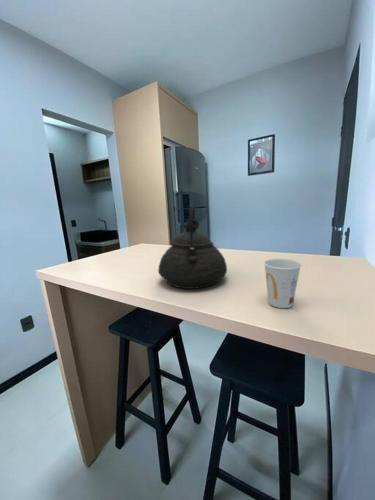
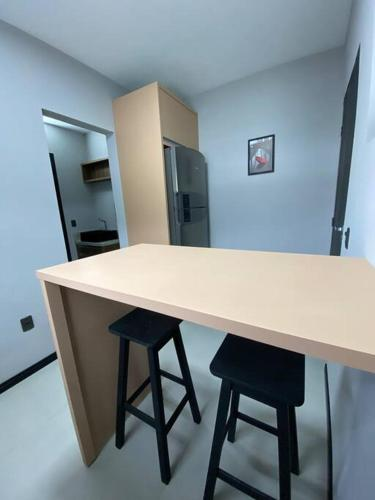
- teakettle [157,202,228,290]
- cup [263,258,303,309]
